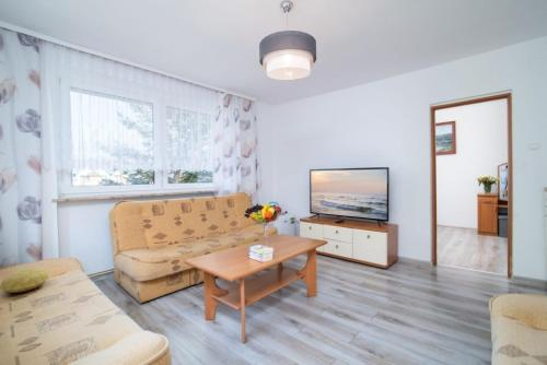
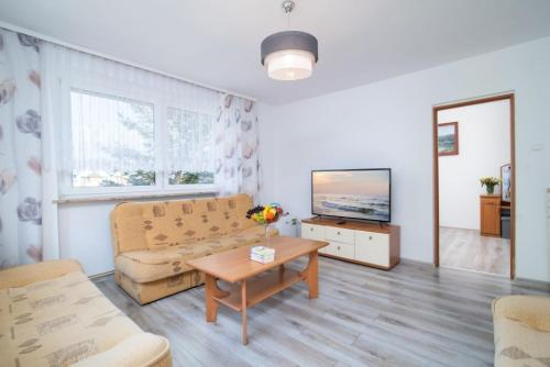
- cushion [0,268,50,294]
